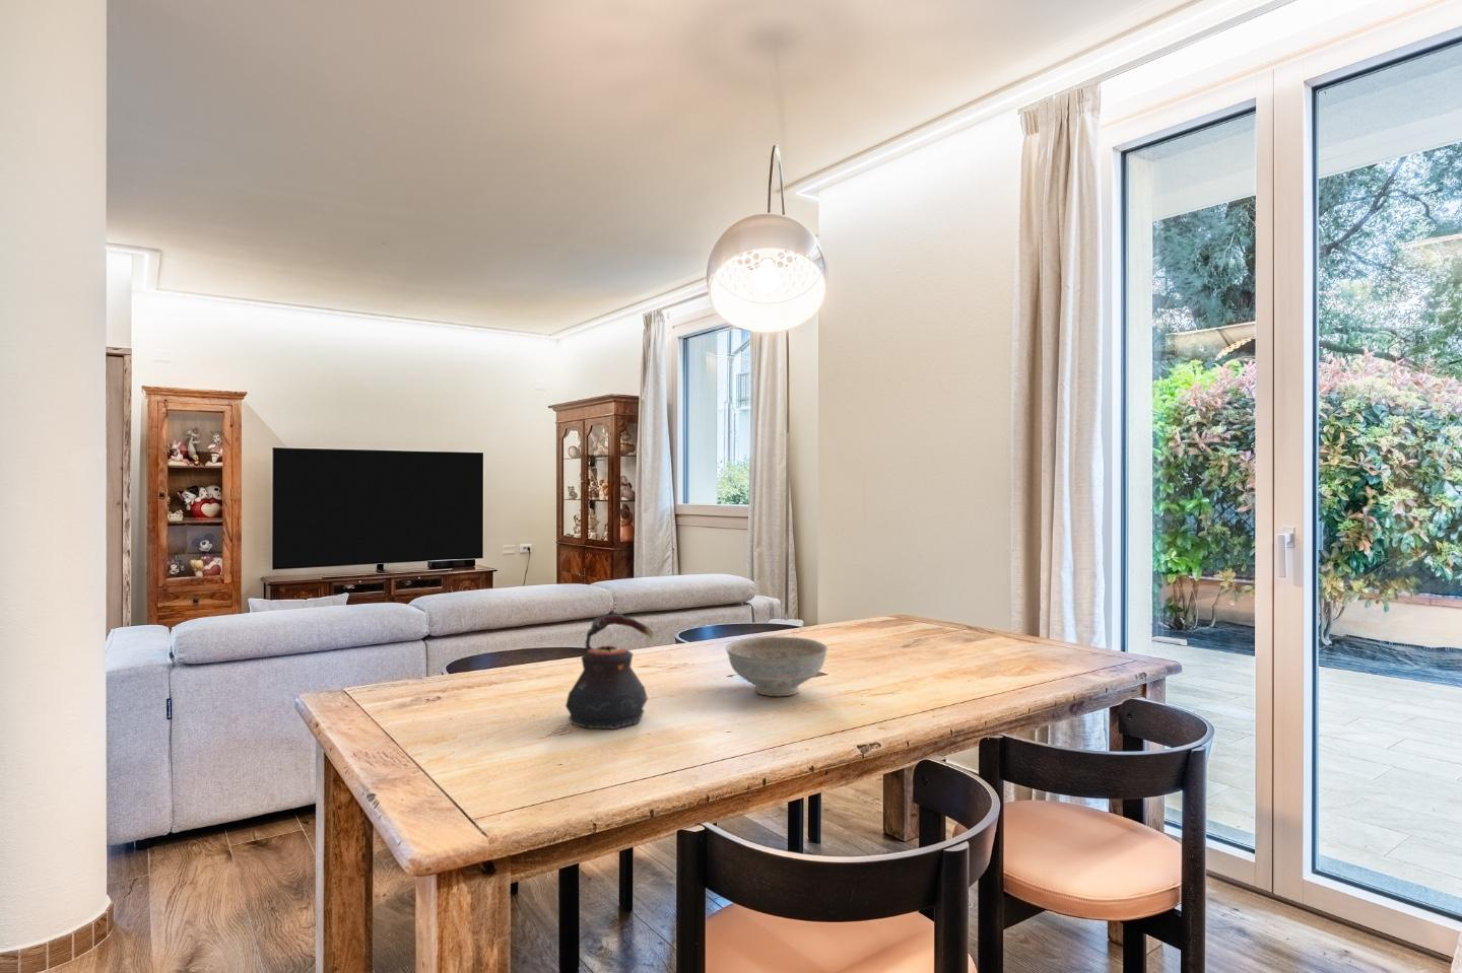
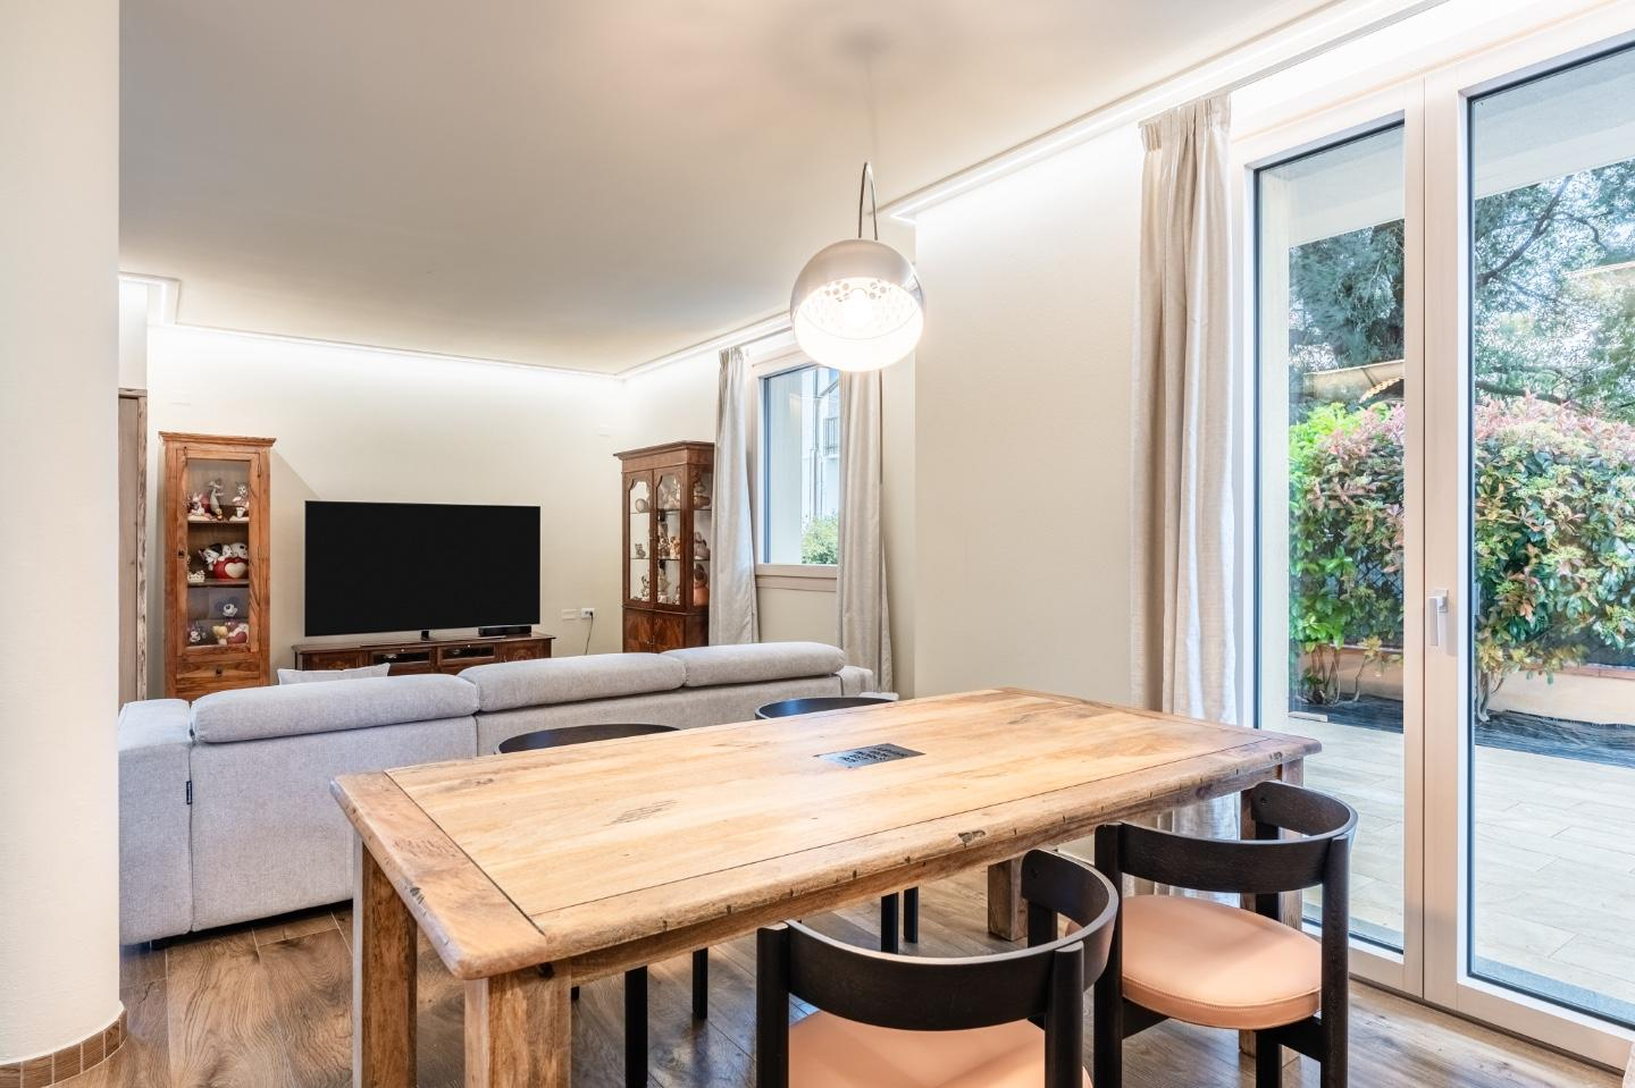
- teapot [565,611,654,730]
- decorative bowl [724,635,829,697]
